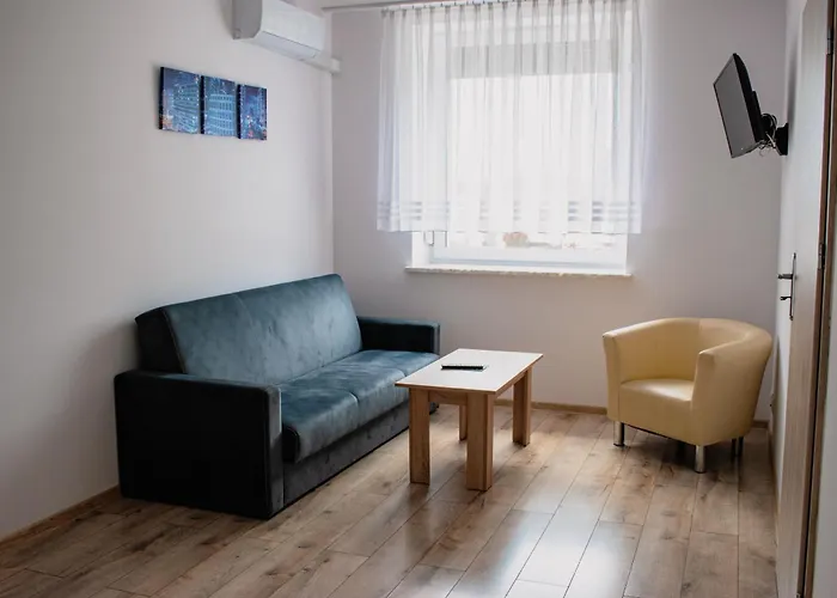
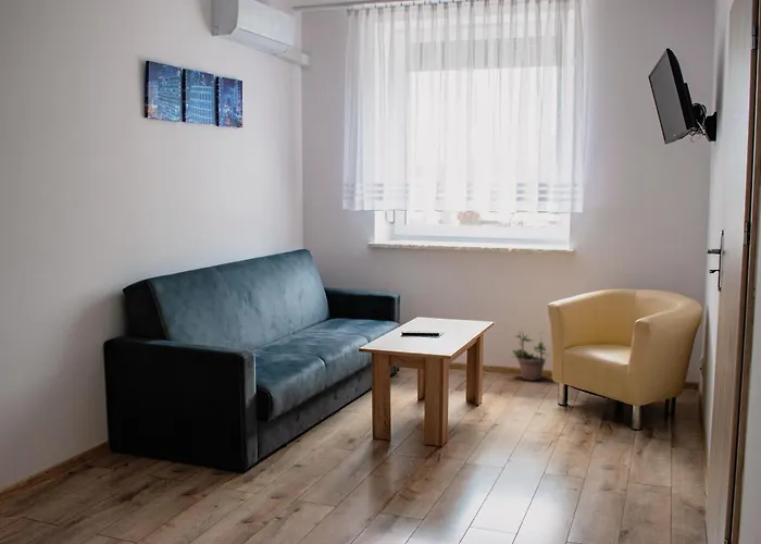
+ potted plant [510,330,550,382]
